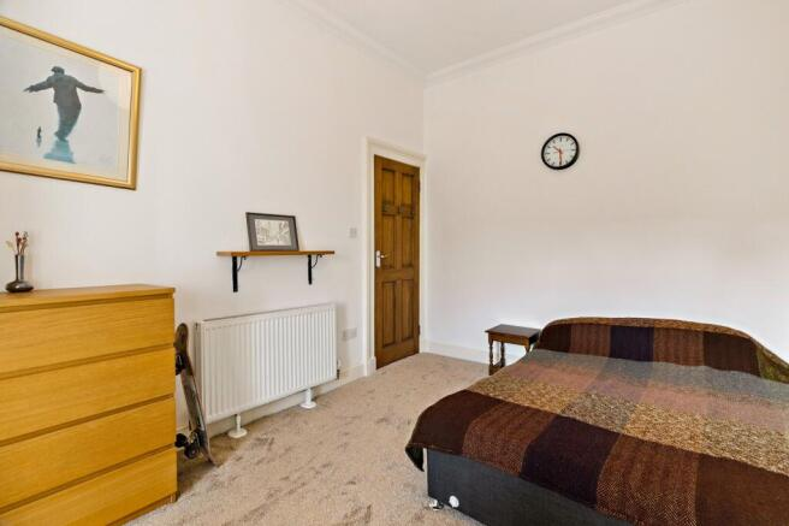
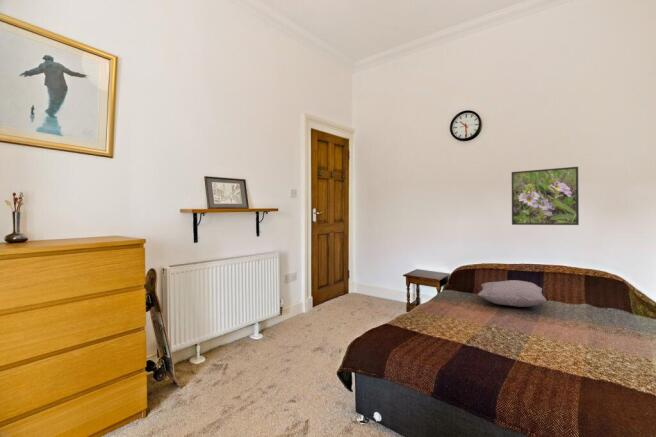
+ pillow [477,279,548,308]
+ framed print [511,166,580,226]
